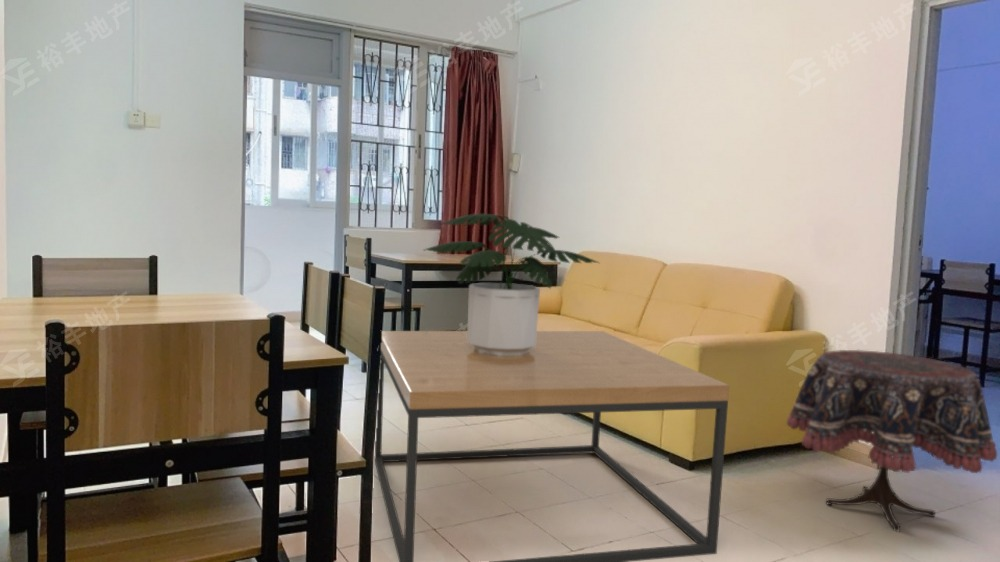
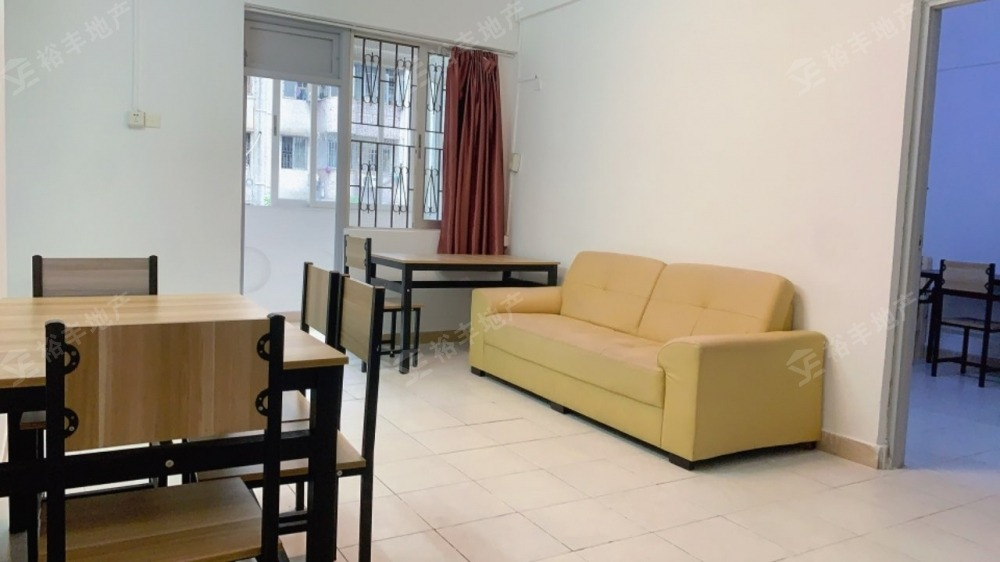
- potted plant [422,213,601,355]
- coffee table [374,330,730,562]
- side table [785,349,998,533]
